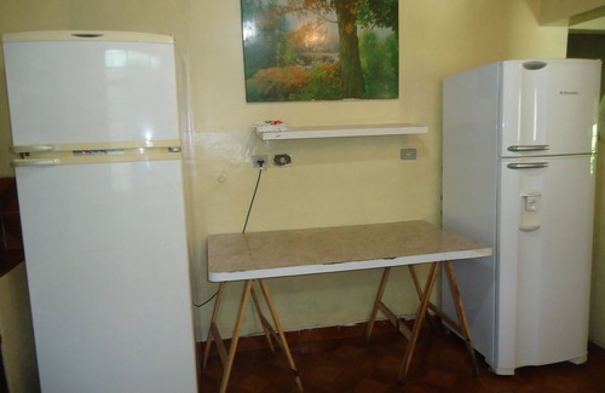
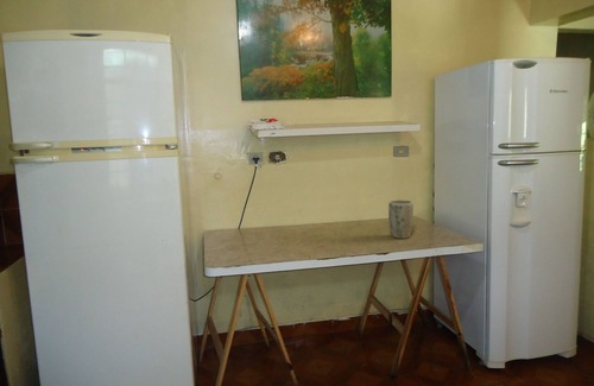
+ plant pot [387,198,415,240]
